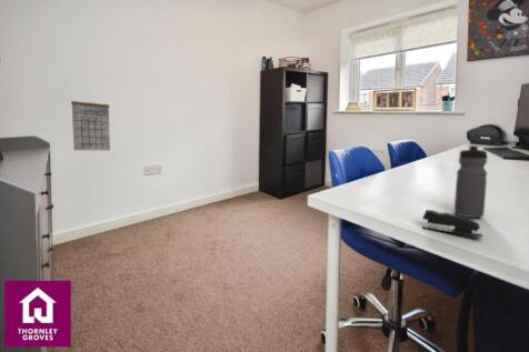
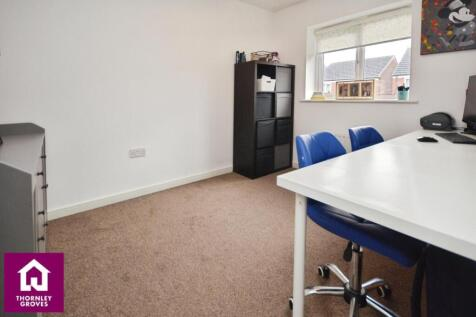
- water bottle [453,144,488,219]
- stapler [421,209,485,238]
- calendar [70,92,111,152]
